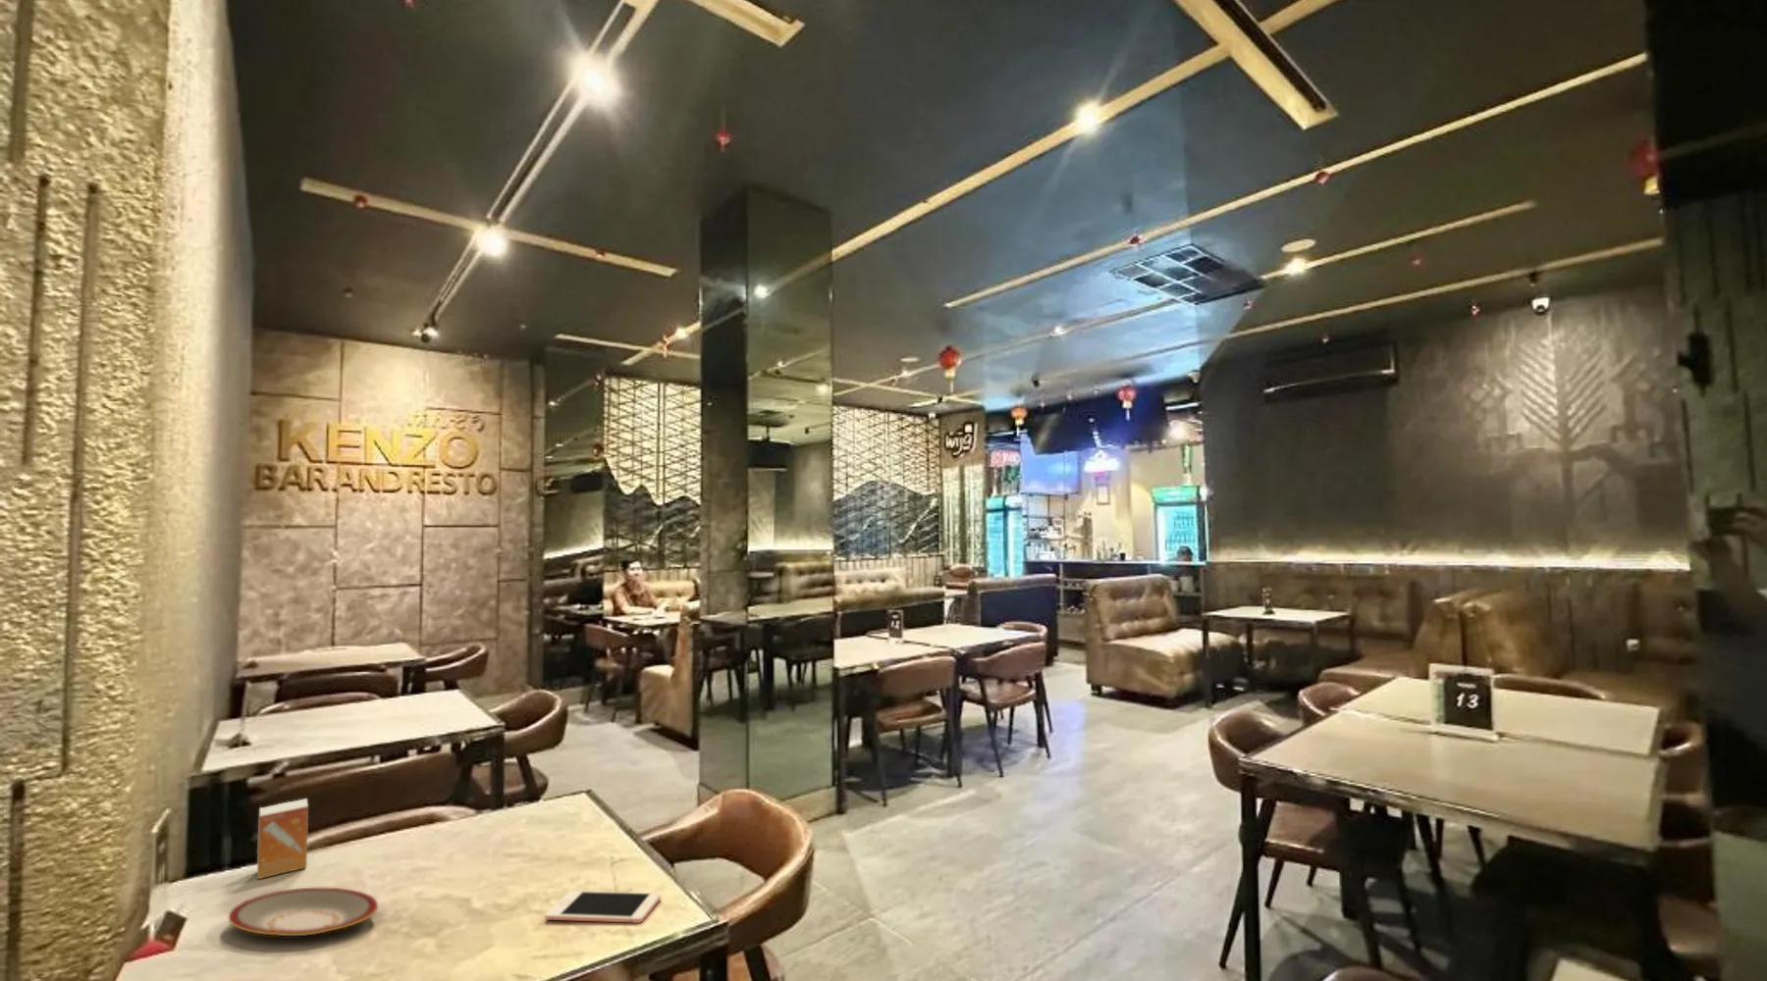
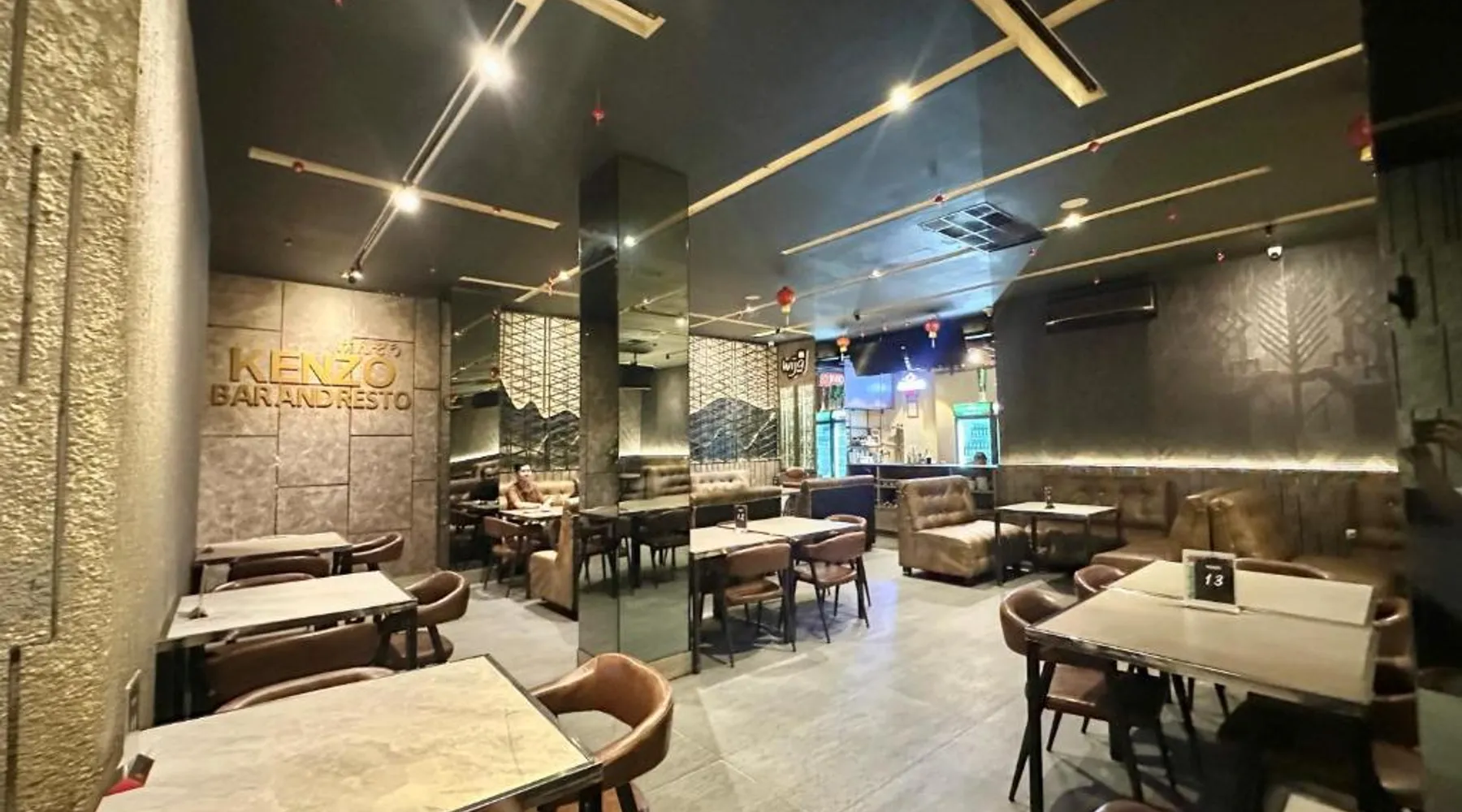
- small box [256,797,309,880]
- plate [227,887,380,936]
- cell phone [544,889,661,924]
